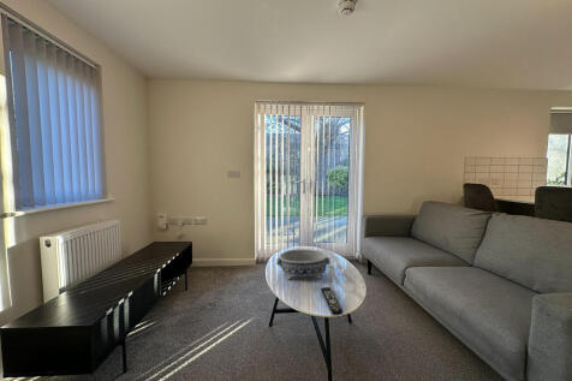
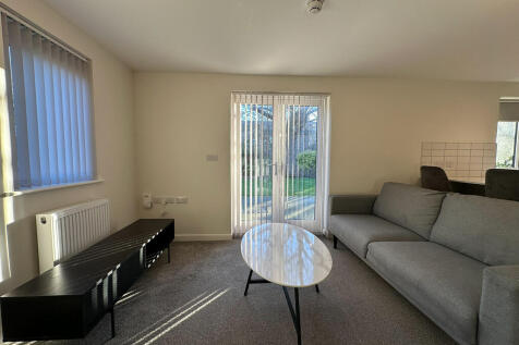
- remote control [320,286,345,316]
- decorative bowl [275,248,332,281]
